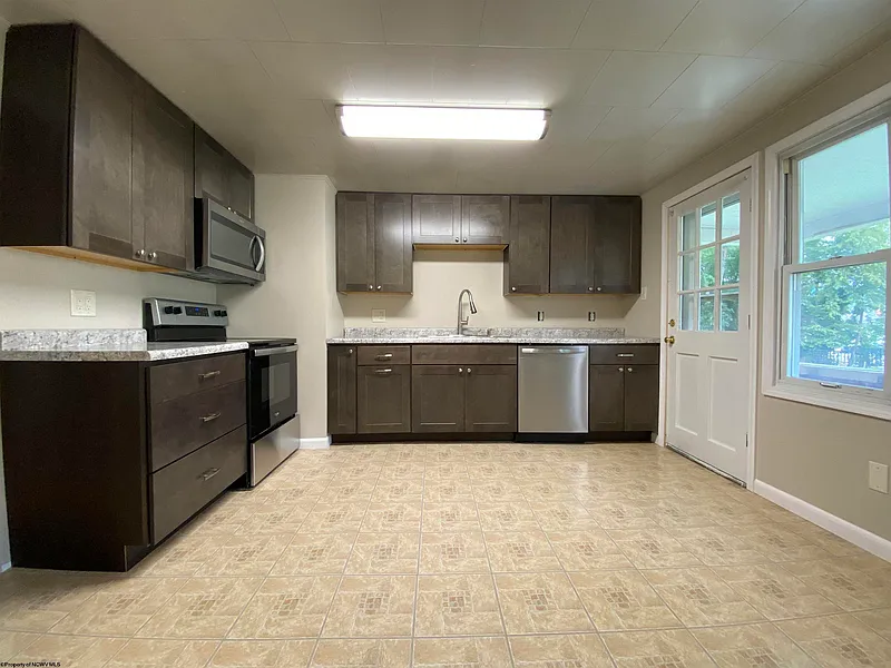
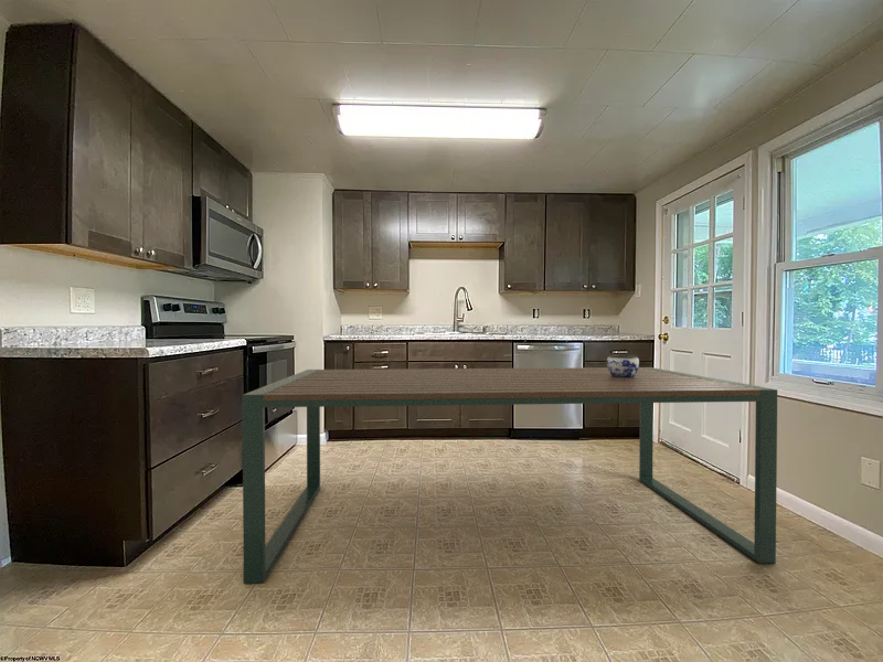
+ dining table [242,366,778,585]
+ jar [606,353,640,377]
